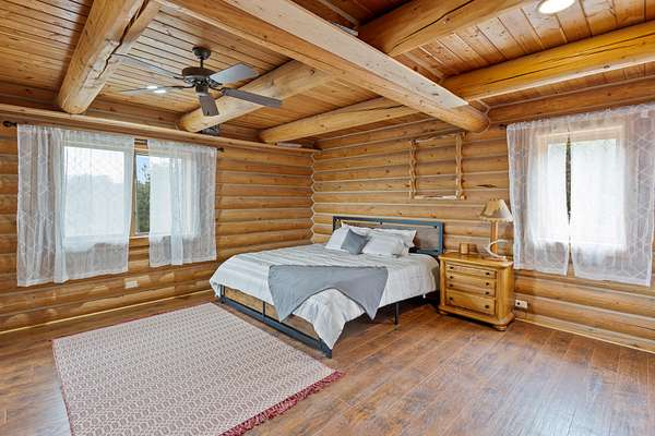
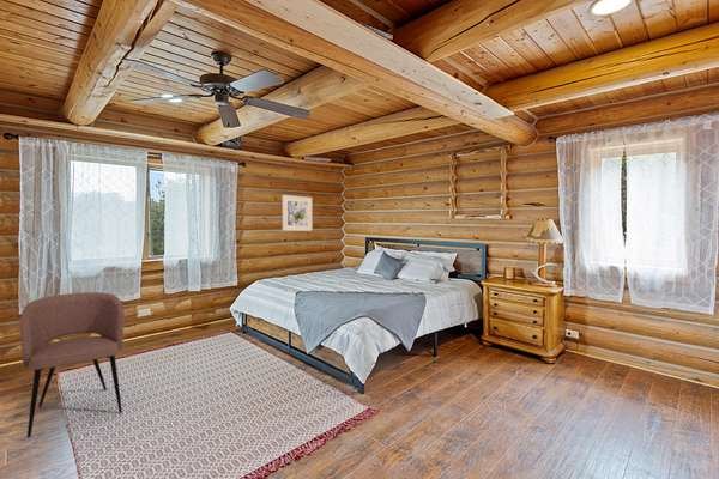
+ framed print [282,194,314,232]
+ armchair [19,291,126,439]
